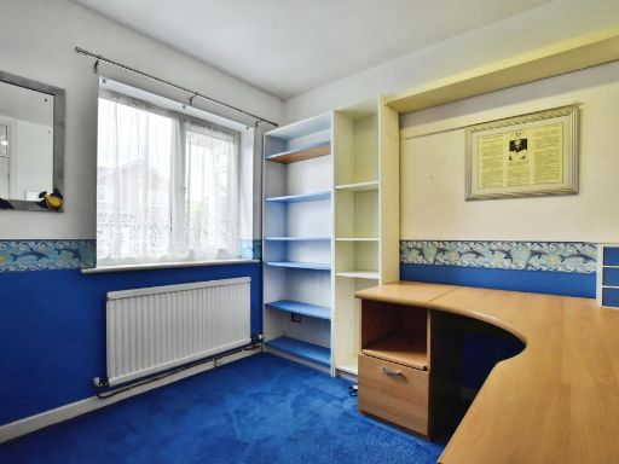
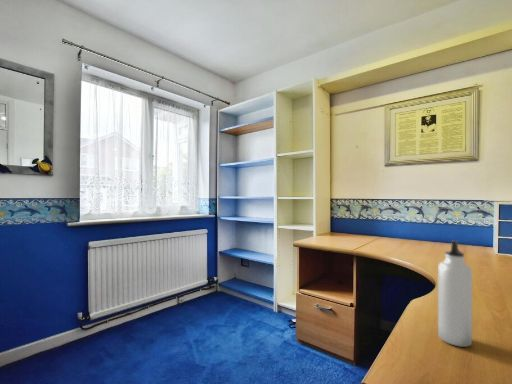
+ water bottle [437,239,473,348]
